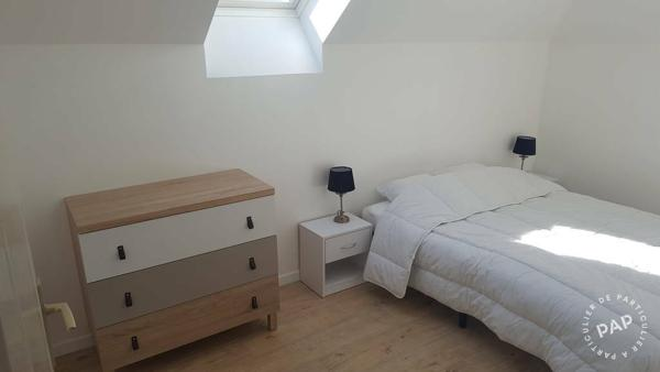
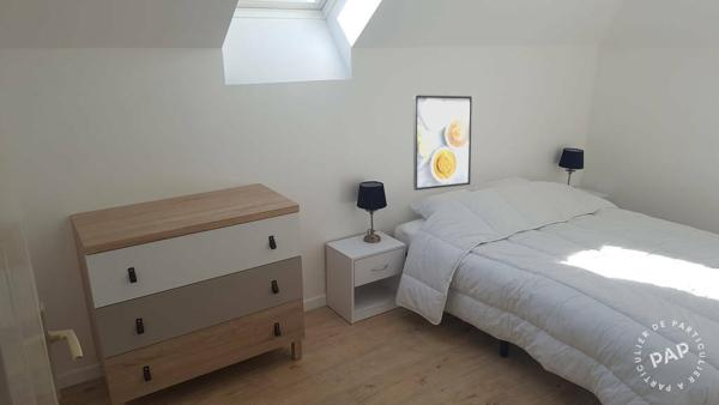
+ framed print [412,93,473,192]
